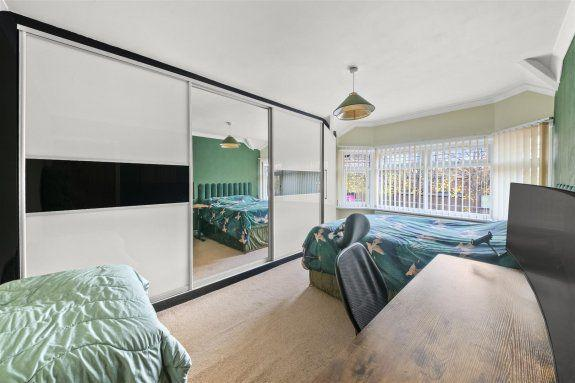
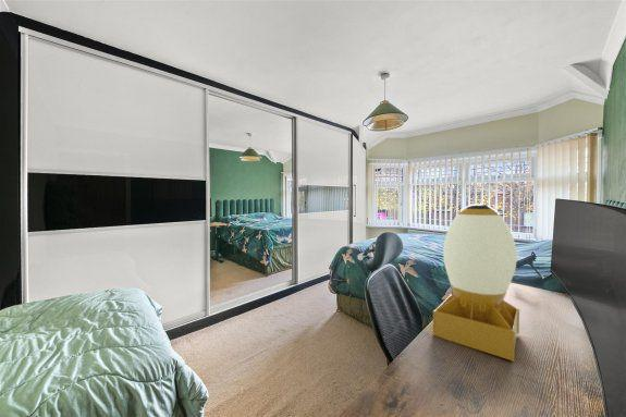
+ desk lamp [432,203,520,363]
